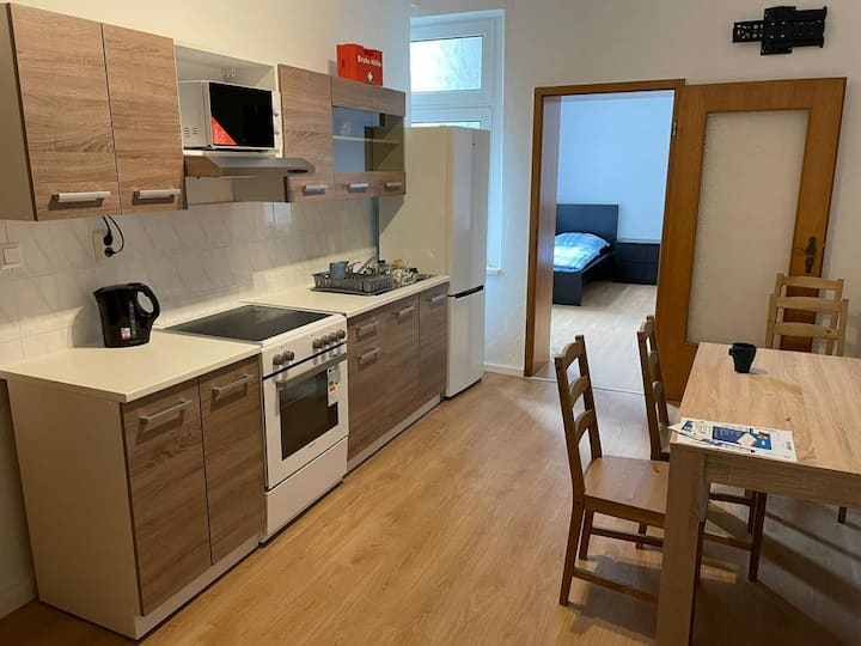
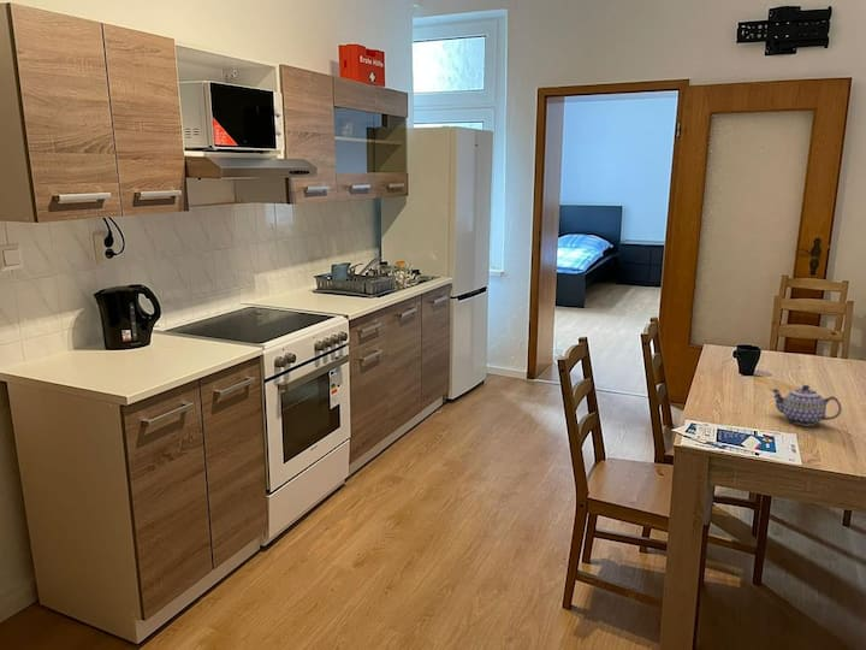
+ teapot [769,384,843,427]
